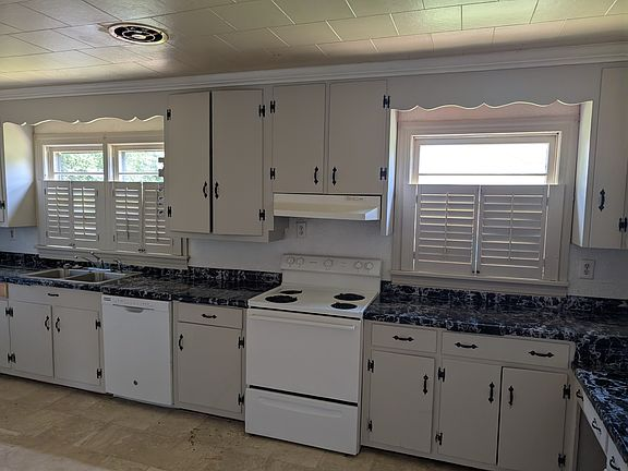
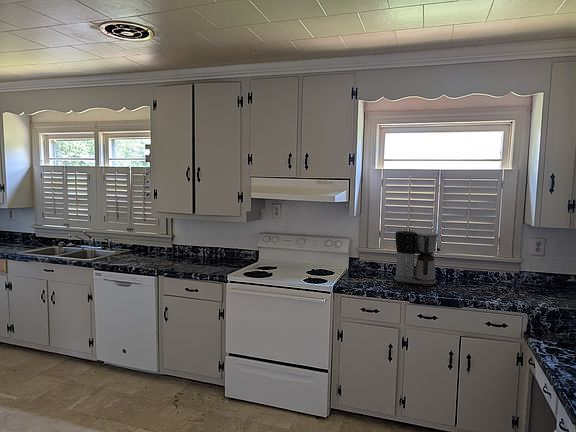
+ coffee maker [393,230,439,287]
